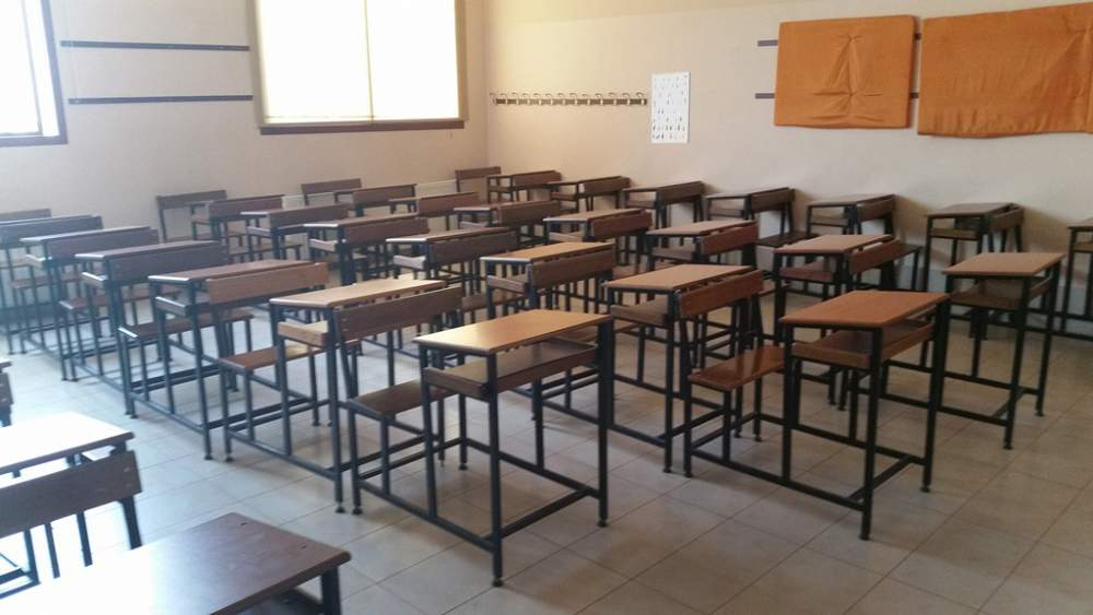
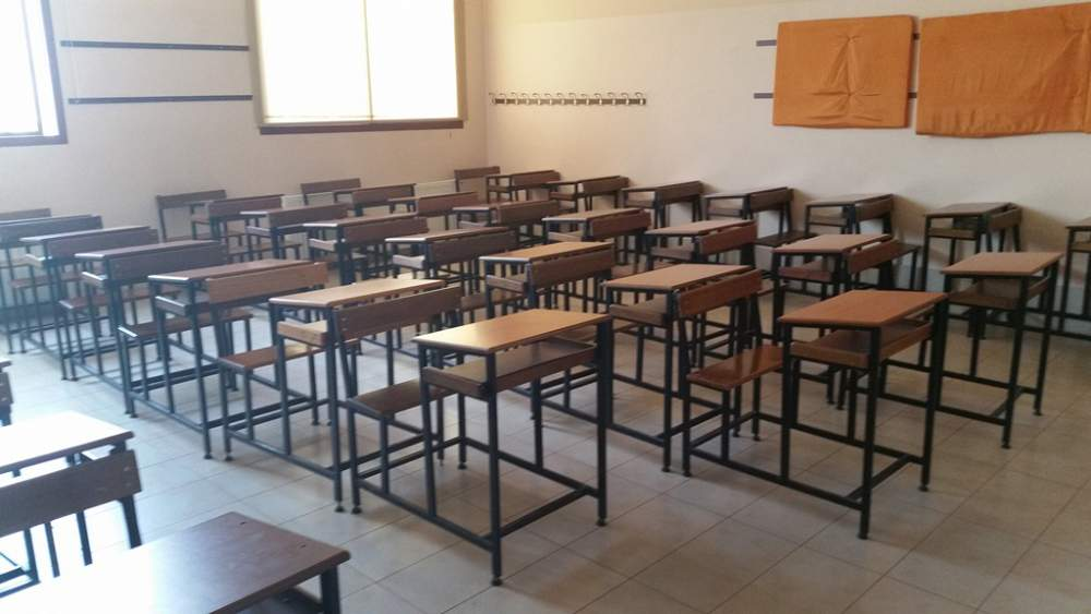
- wall art [650,71,692,144]
